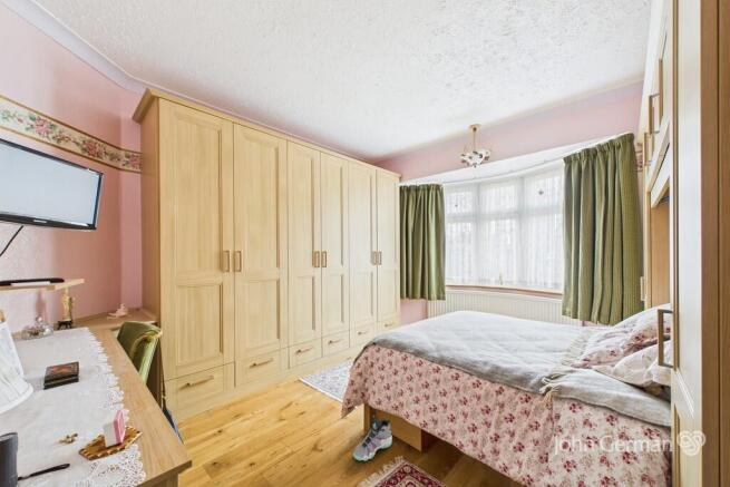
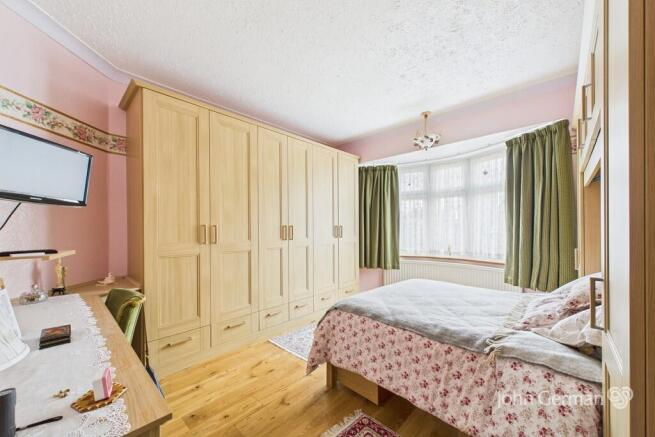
- sneaker [352,415,393,462]
